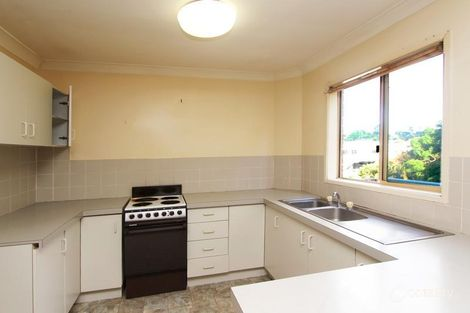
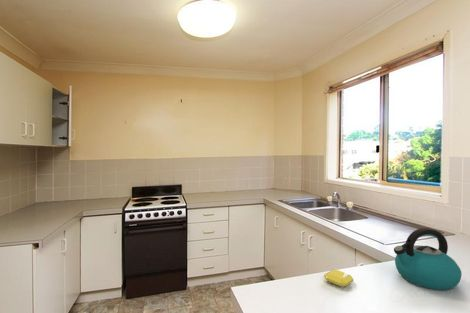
+ kettle [393,227,463,291]
+ soap bar [323,268,354,288]
